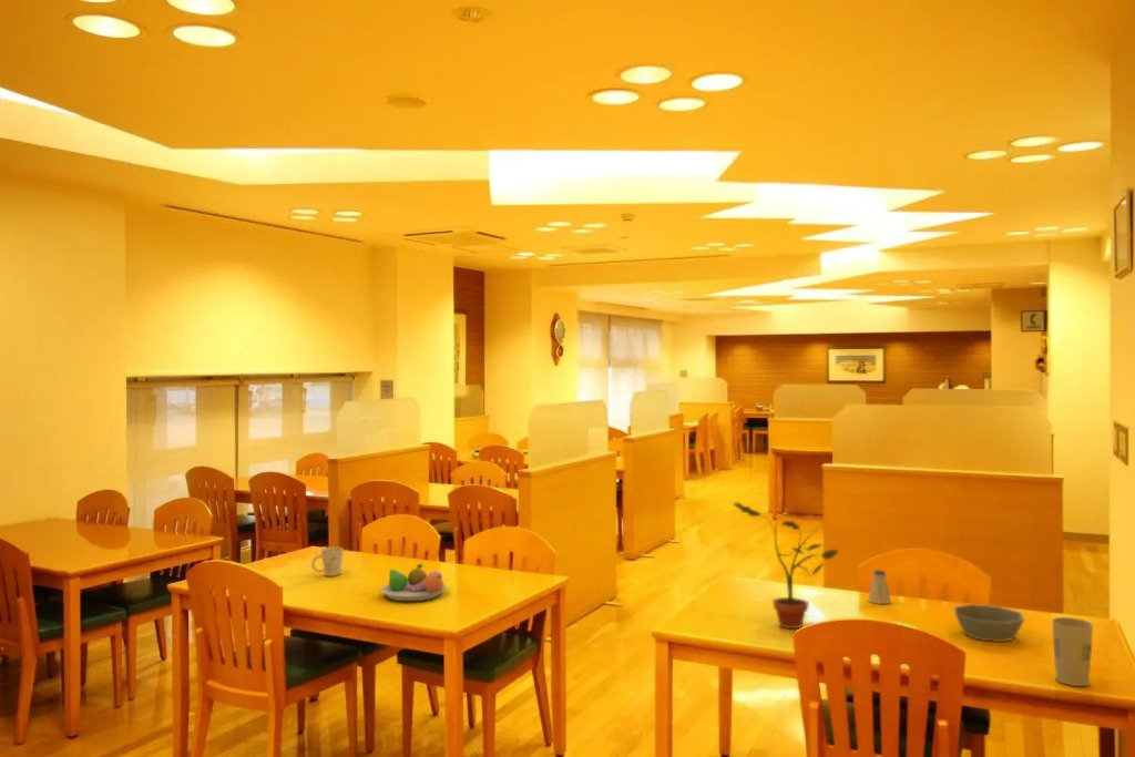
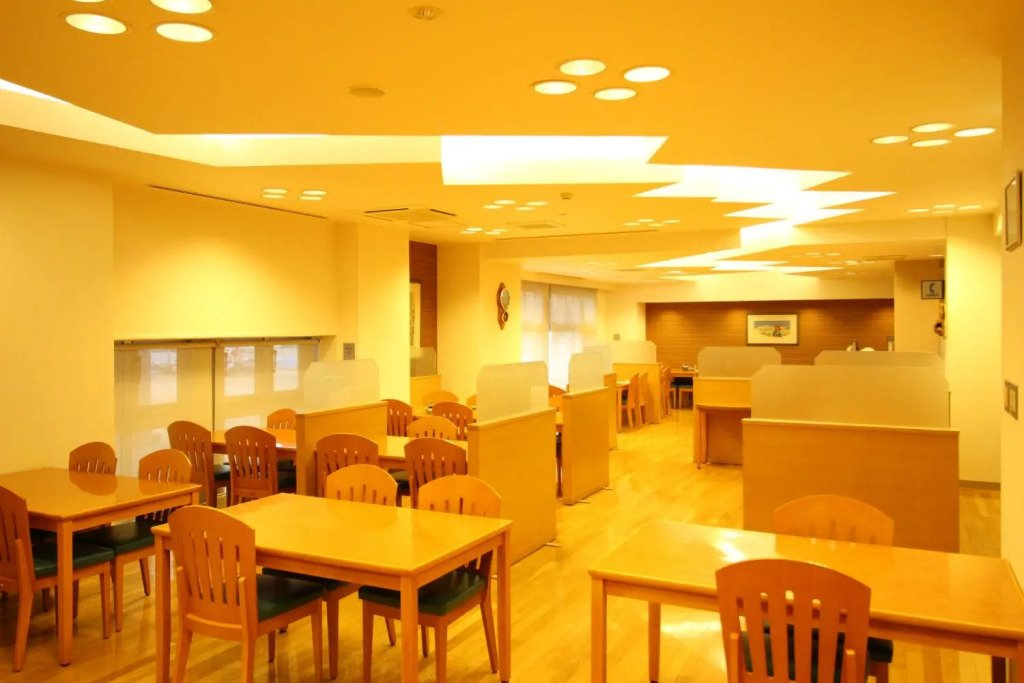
- bowl [952,603,1025,643]
- potted plant [732,502,839,630]
- saltshaker [867,569,892,605]
- mug [310,546,345,577]
- cup [1051,616,1094,687]
- fruit bowl [380,563,447,602]
